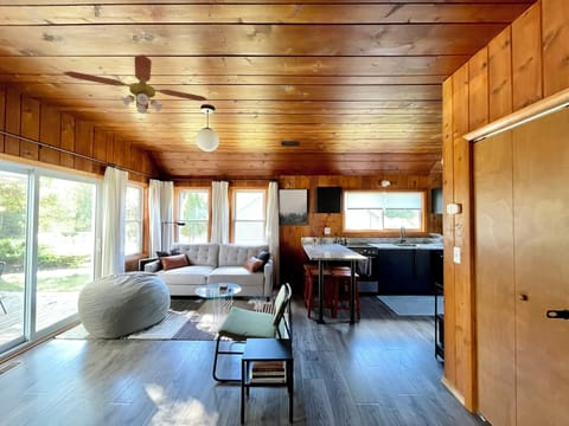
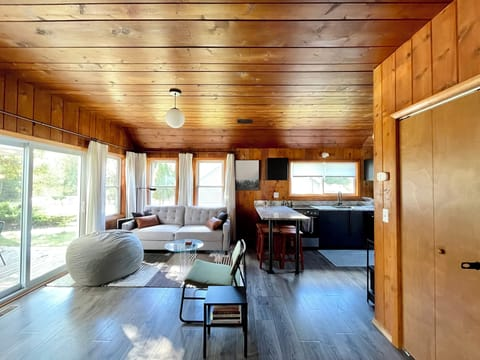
- ceiling fan [62,53,209,115]
